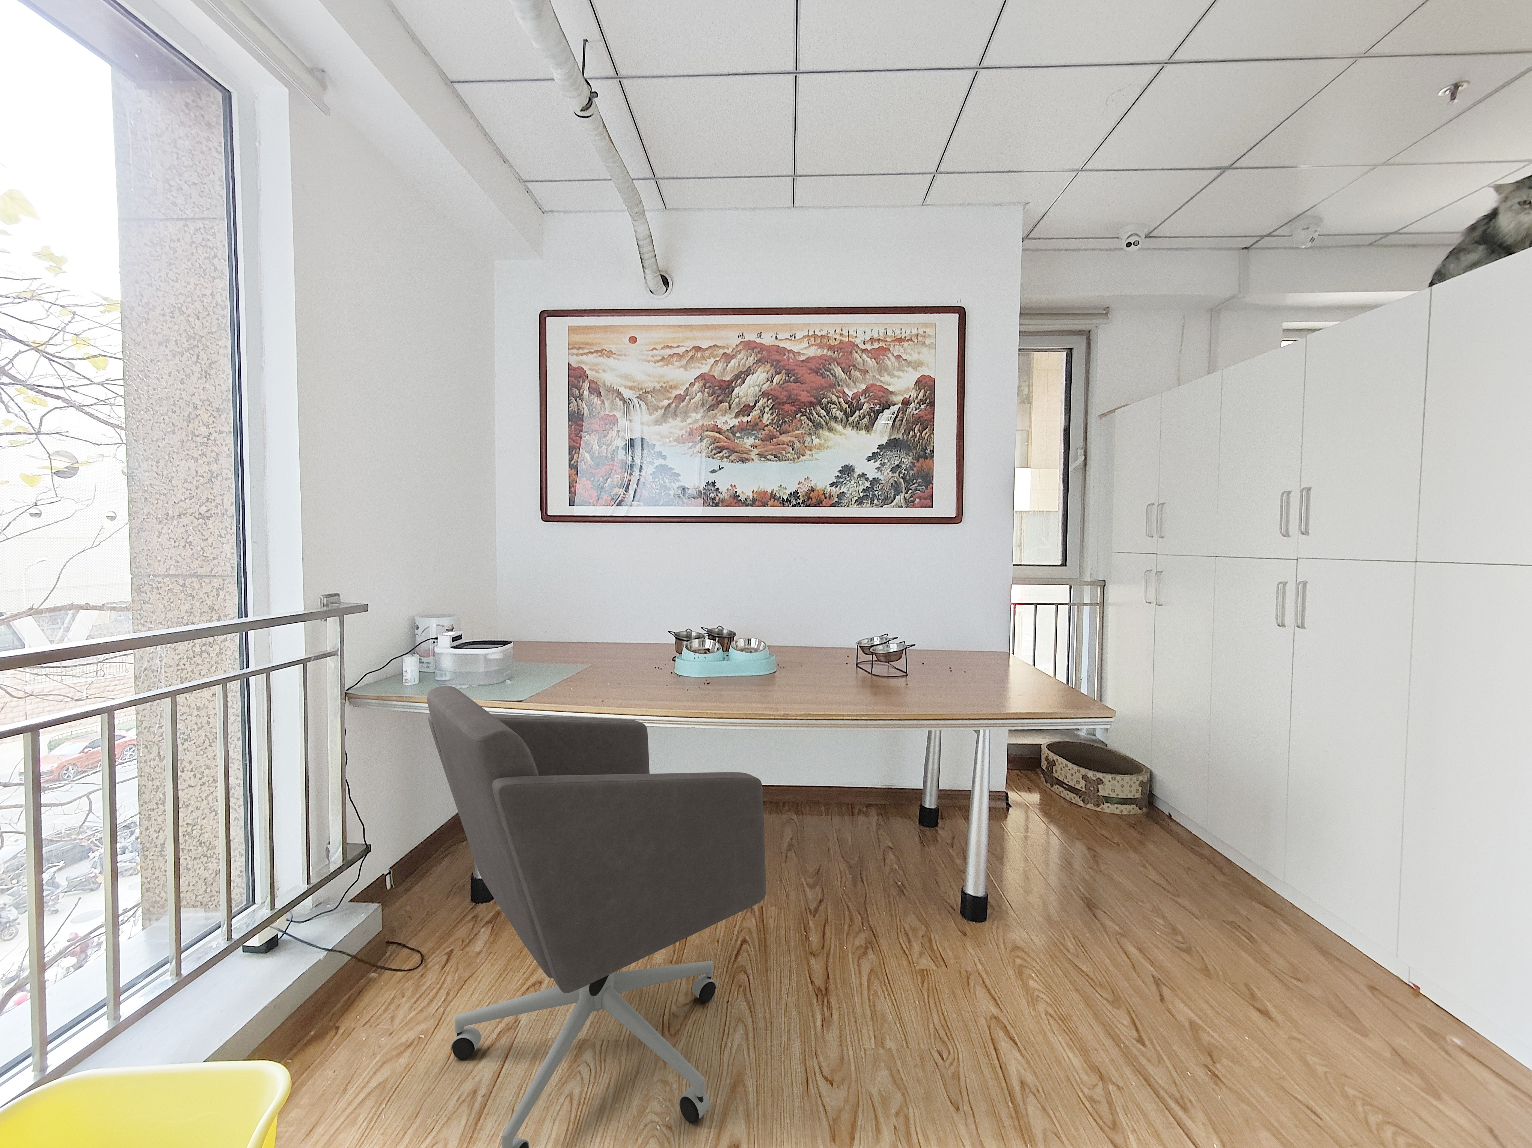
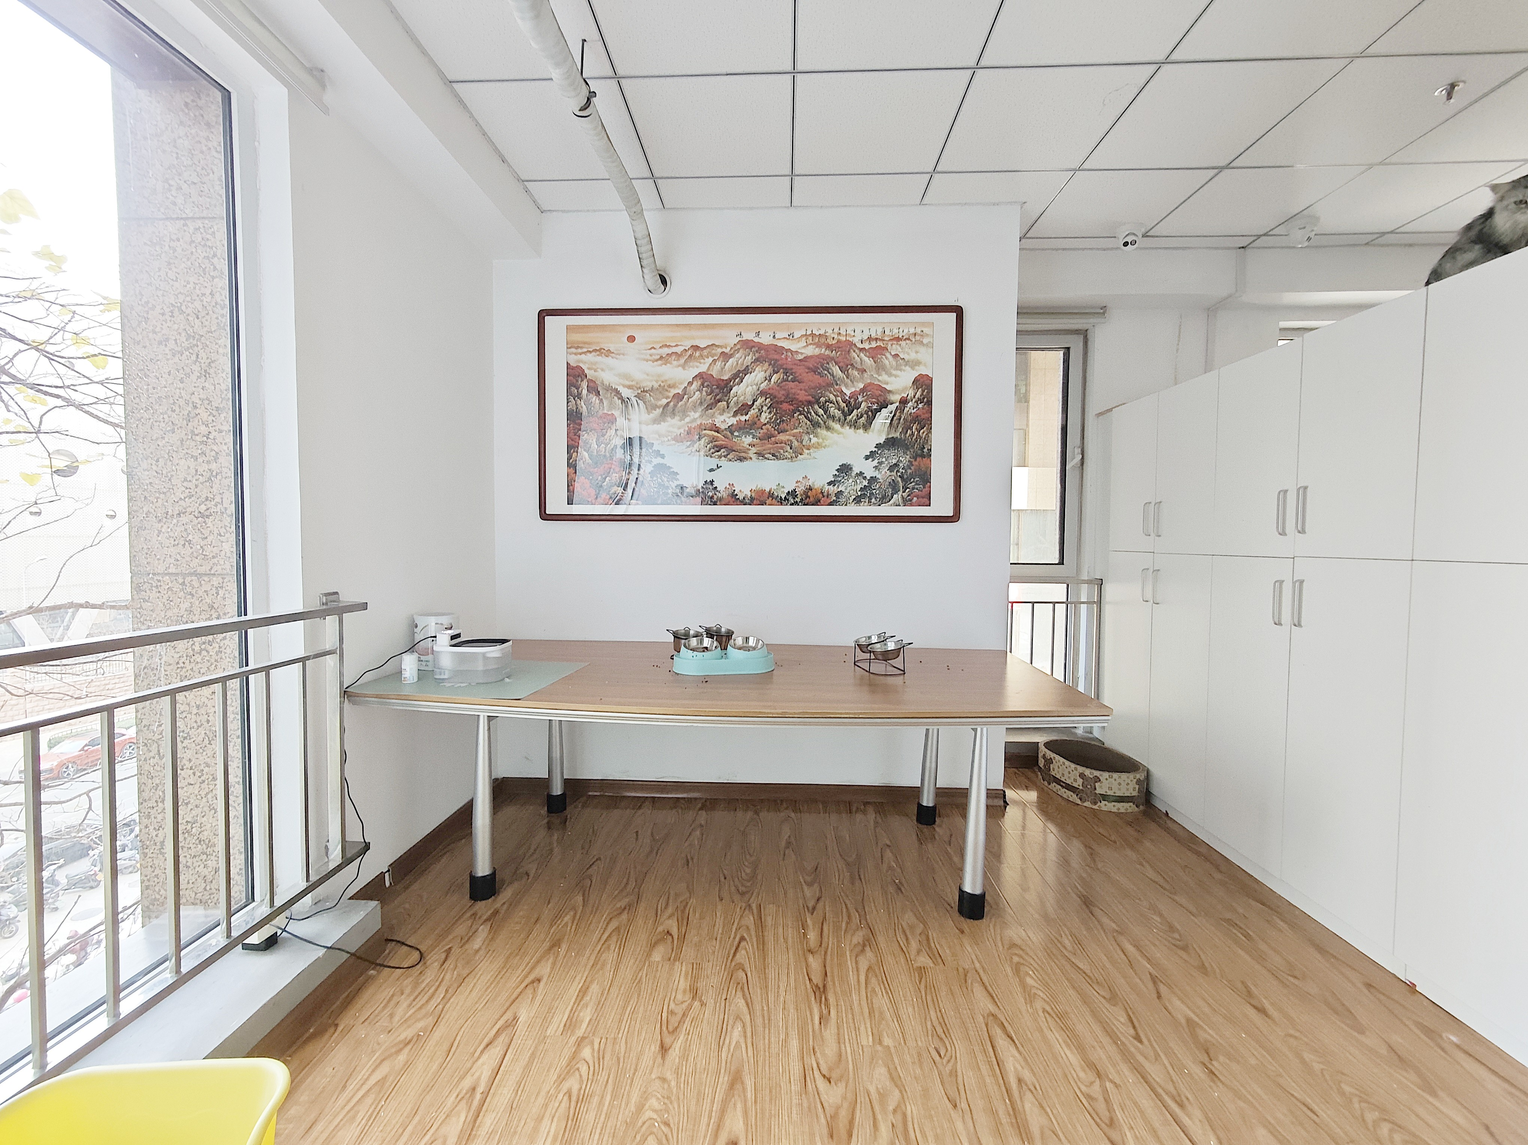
- office chair [427,685,766,1148]
